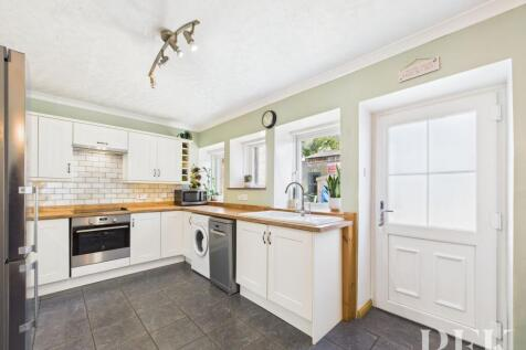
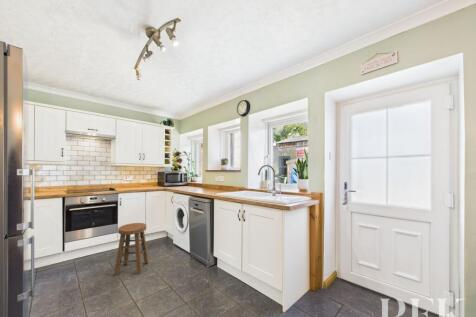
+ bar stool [113,222,150,277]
